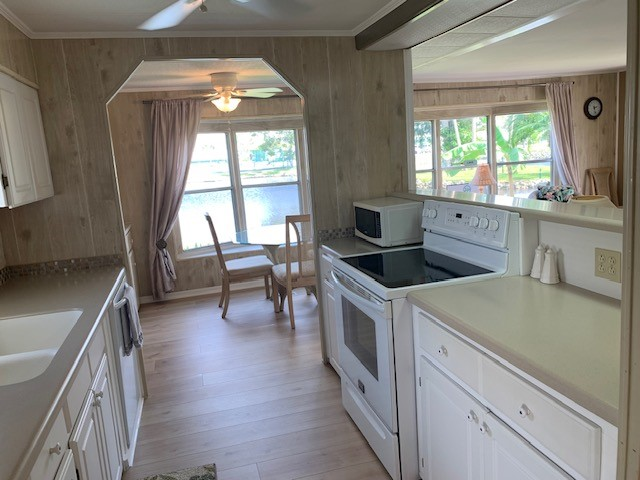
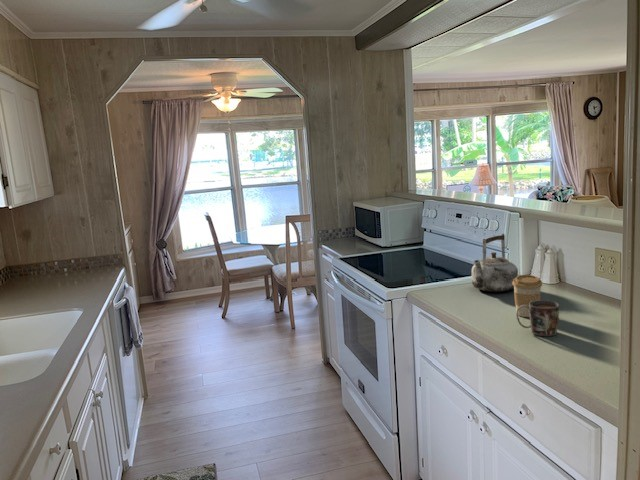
+ kettle [470,233,519,293]
+ coffee cup [512,274,543,318]
+ mug [516,299,560,337]
